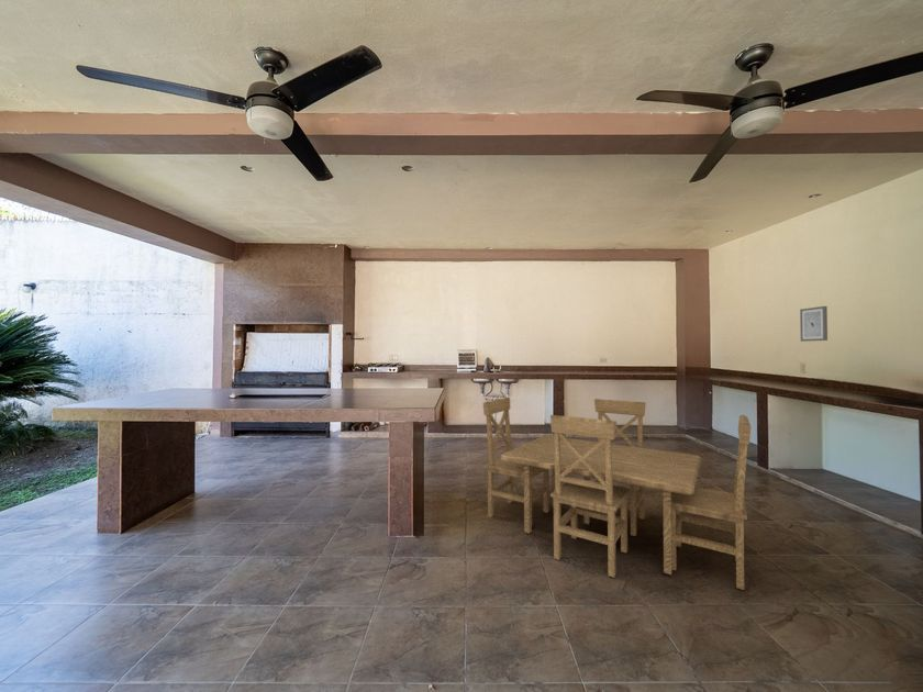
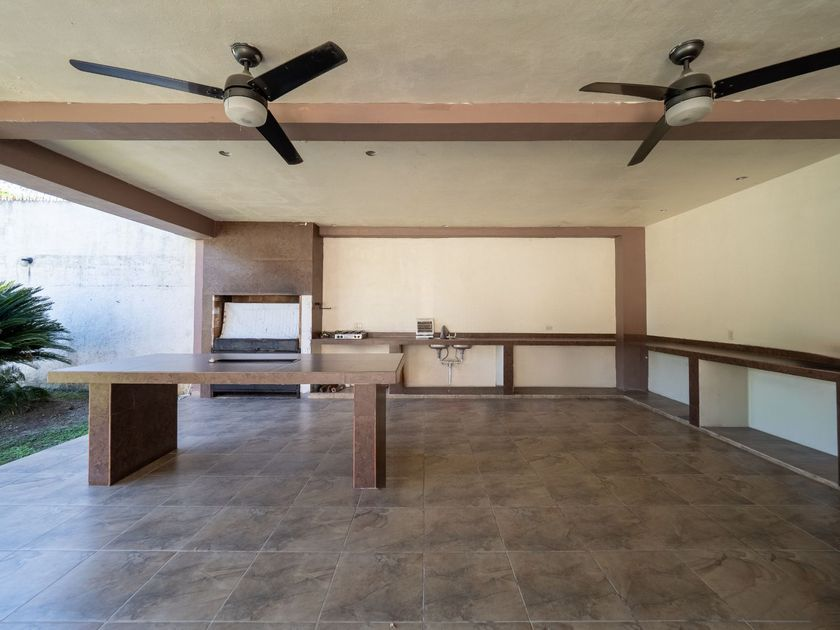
- dining set [482,397,753,591]
- wall art [799,305,829,343]
